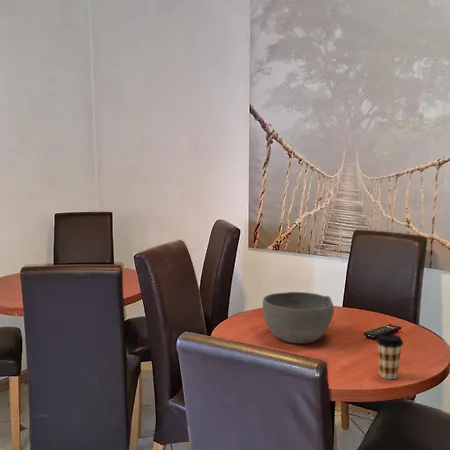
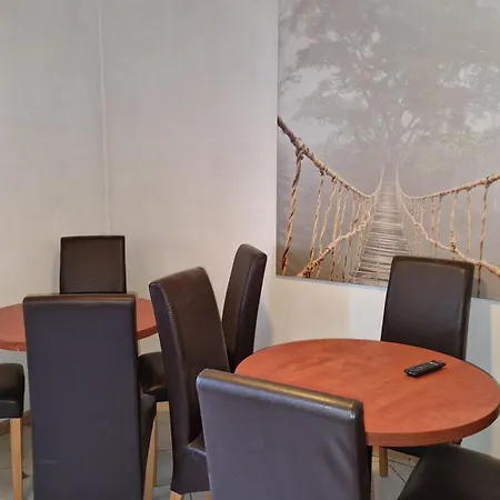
- coffee cup [375,333,404,380]
- bowl [262,291,335,345]
